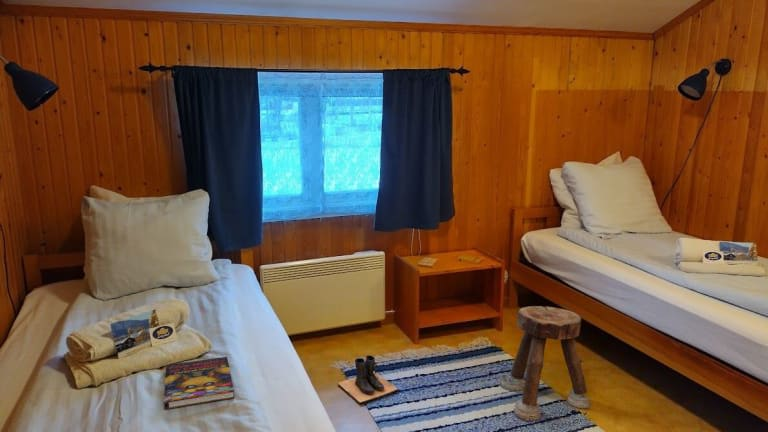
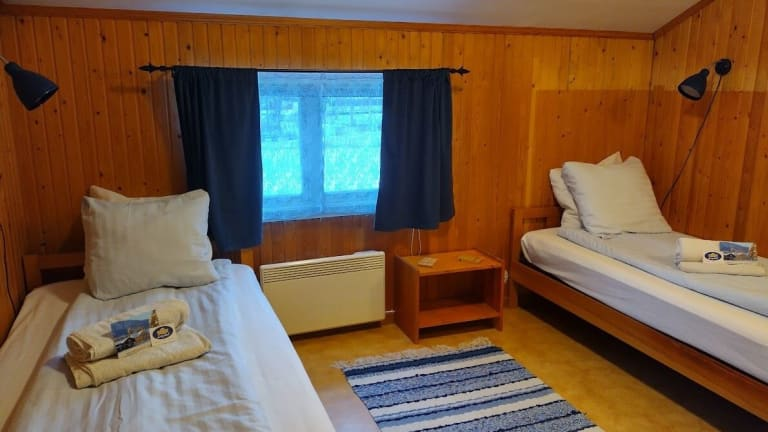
- book [163,356,235,410]
- boots [337,354,399,404]
- stool [499,305,591,421]
